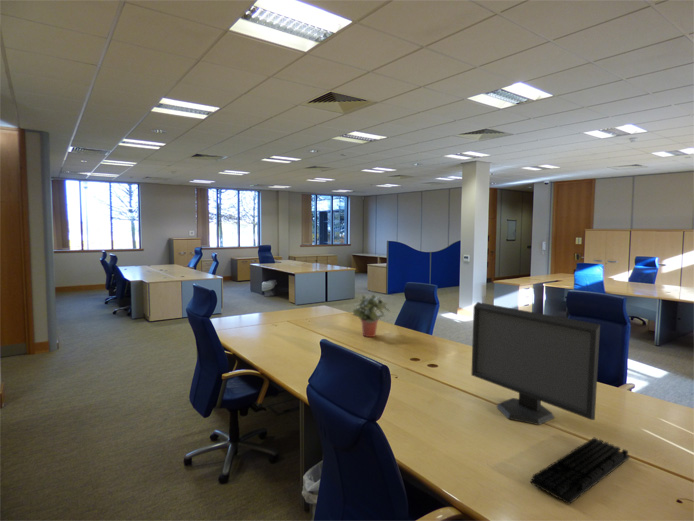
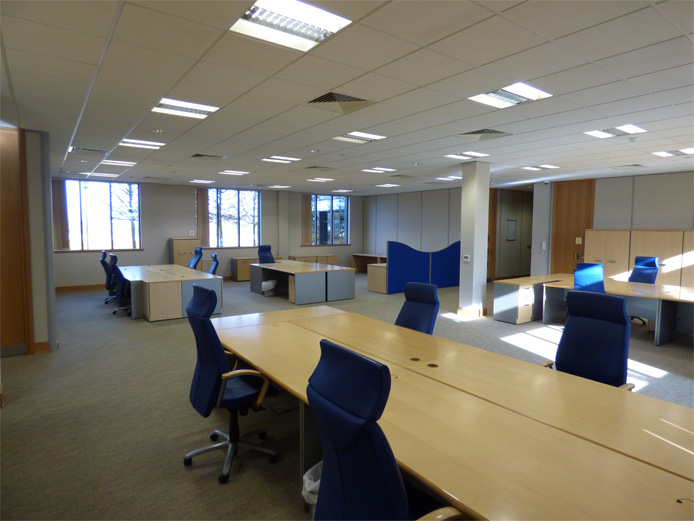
- potted plant [351,294,391,338]
- keyboard [529,437,631,505]
- monitor [470,301,601,426]
